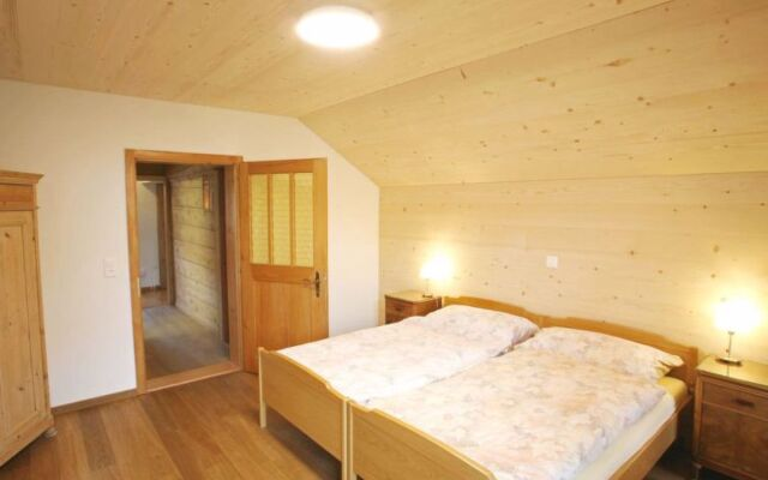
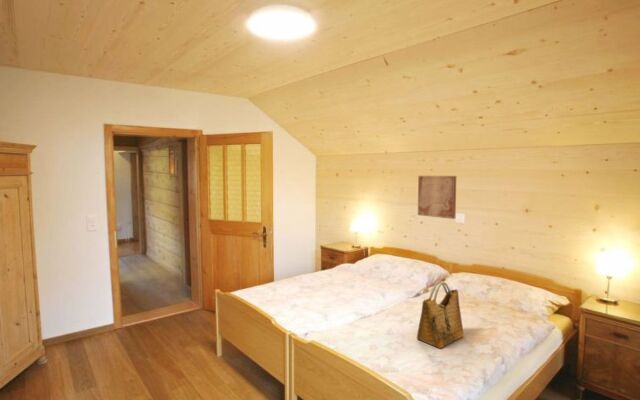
+ grocery bag [416,280,465,349]
+ wall art [417,175,457,220]
